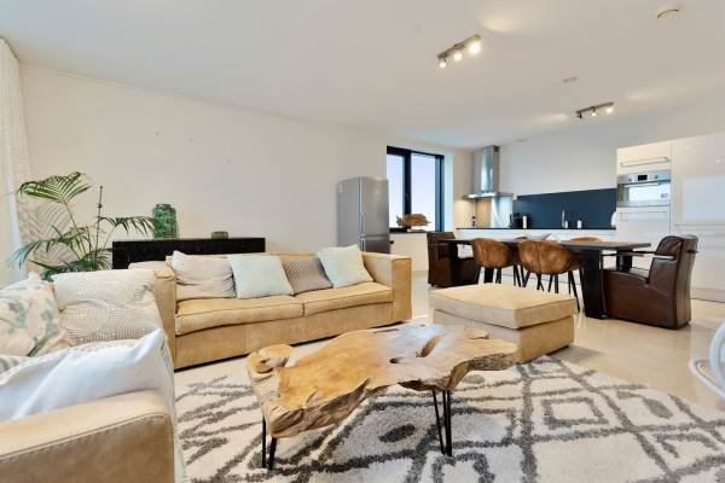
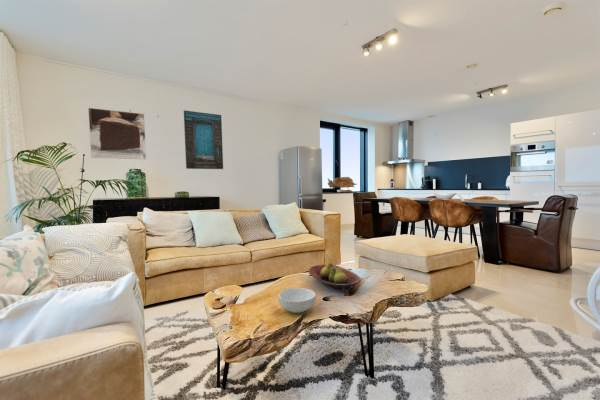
+ cereal bowl [278,287,317,314]
+ fruit bowl [307,262,362,293]
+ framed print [183,109,224,170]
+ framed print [87,107,147,160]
